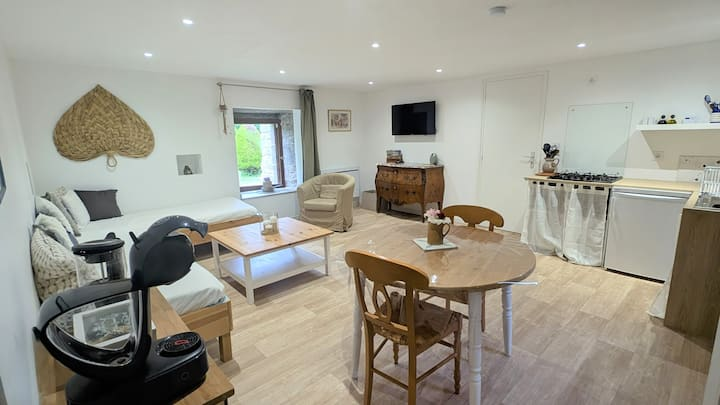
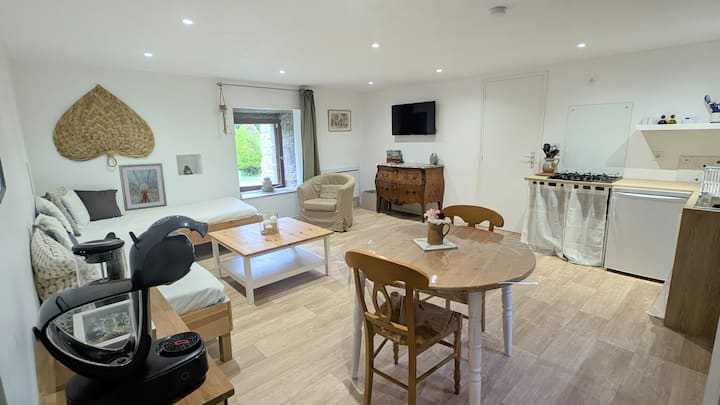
+ picture frame [118,162,168,212]
